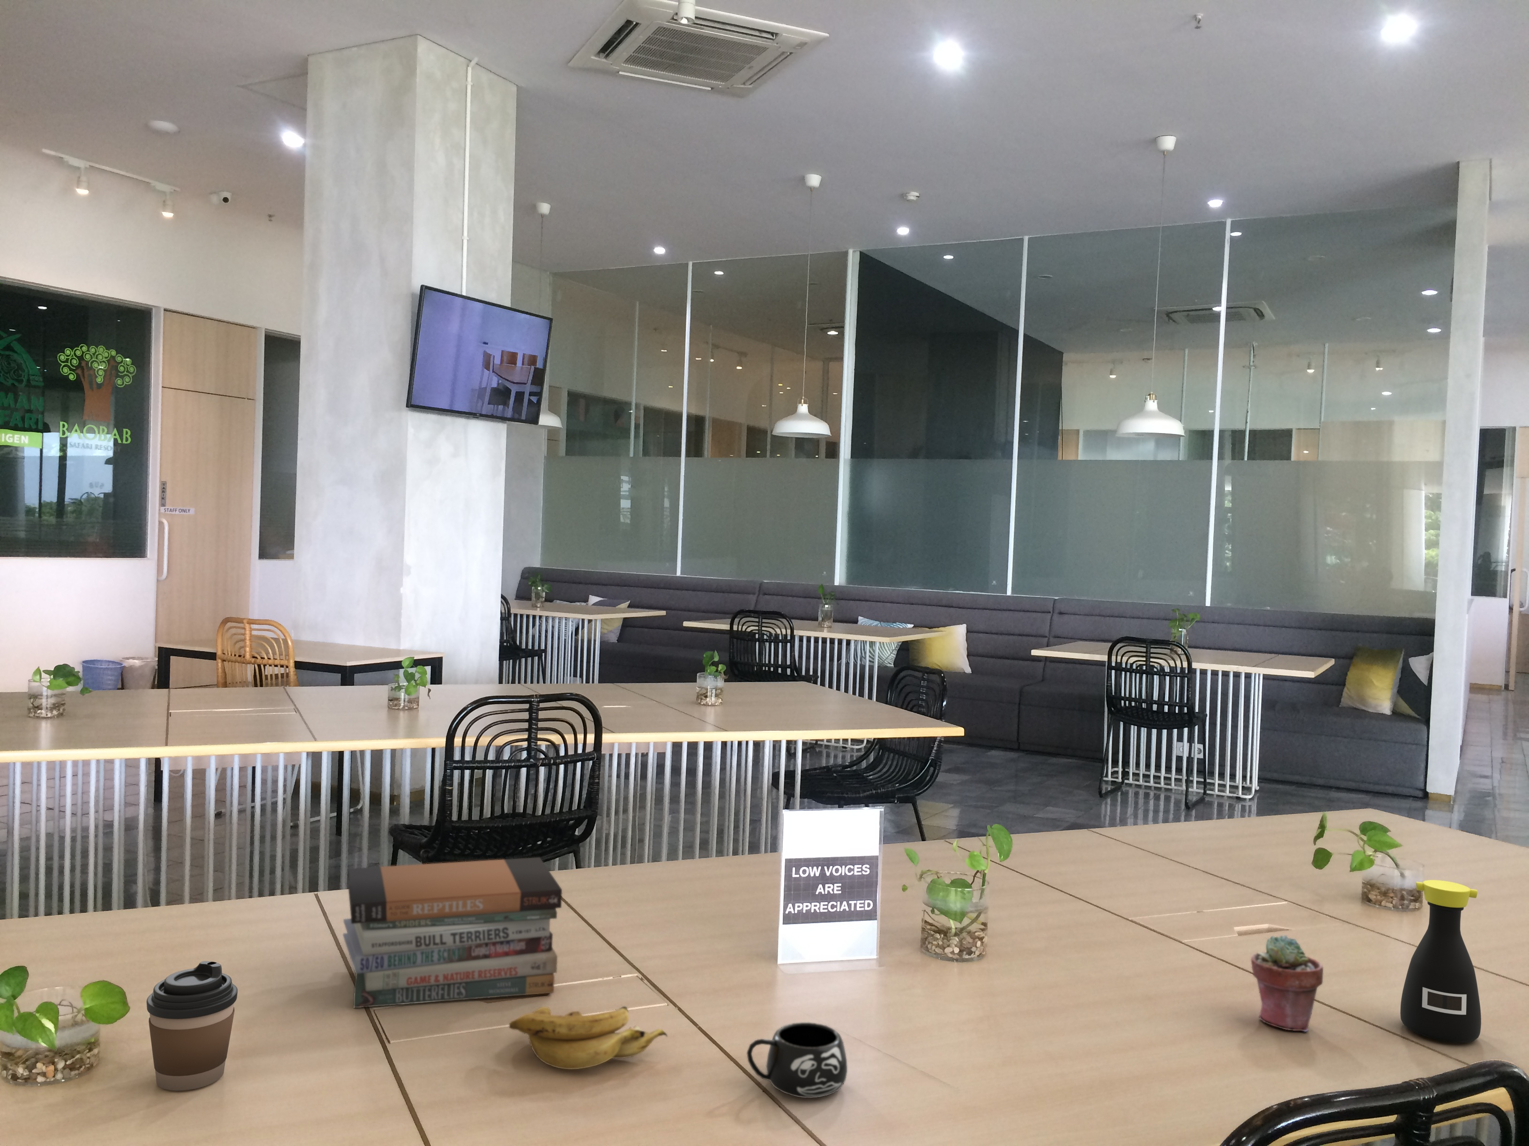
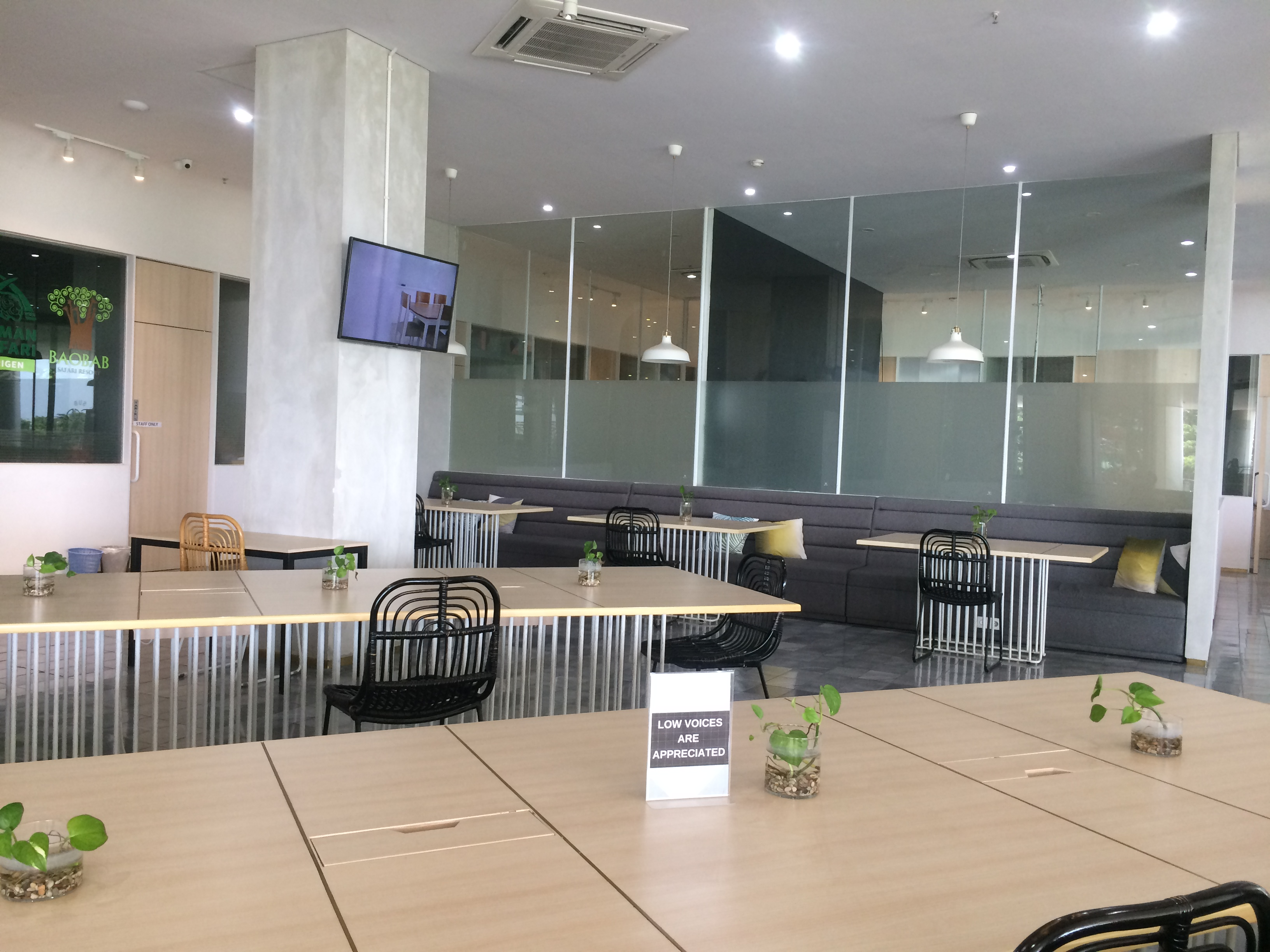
- coffee cup [146,961,238,1091]
- banana [508,1006,667,1070]
- bottle [1400,880,1482,1042]
- book stack [342,857,562,1009]
- mug [746,1022,848,1099]
- potted succulent [1251,935,1324,1032]
